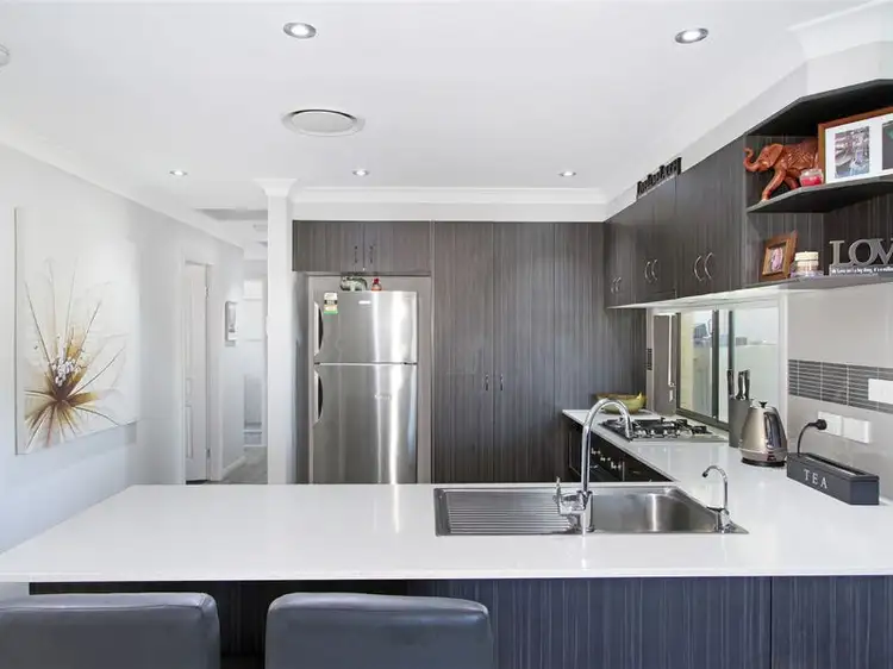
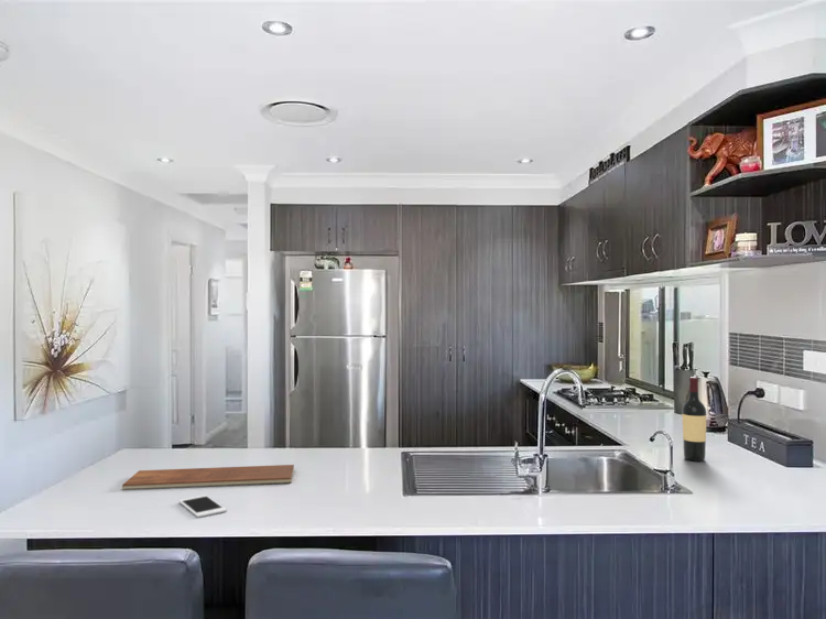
+ chopping board [121,464,295,491]
+ cell phone [177,493,228,519]
+ wine bottle [682,376,707,463]
